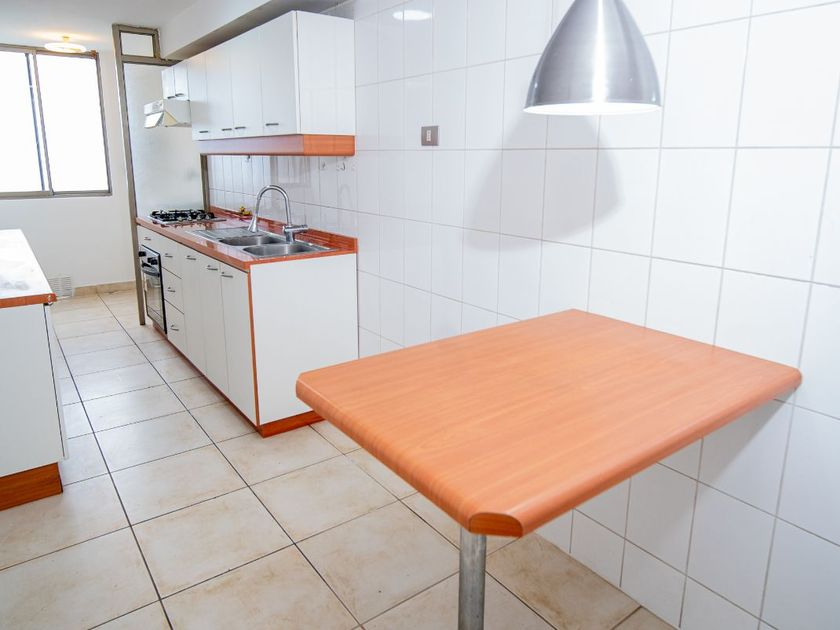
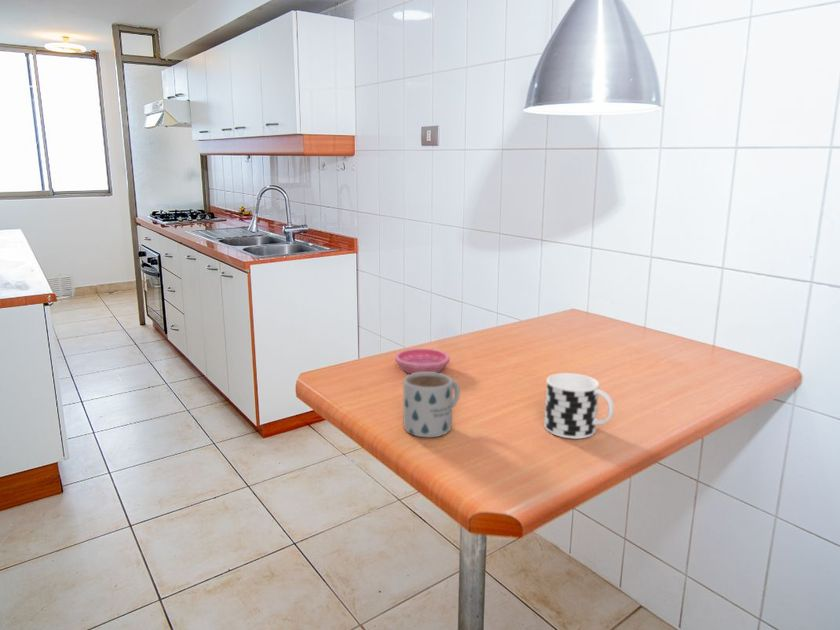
+ saucer [394,348,451,374]
+ cup [543,372,615,440]
+ mug [402,372,461,438]
